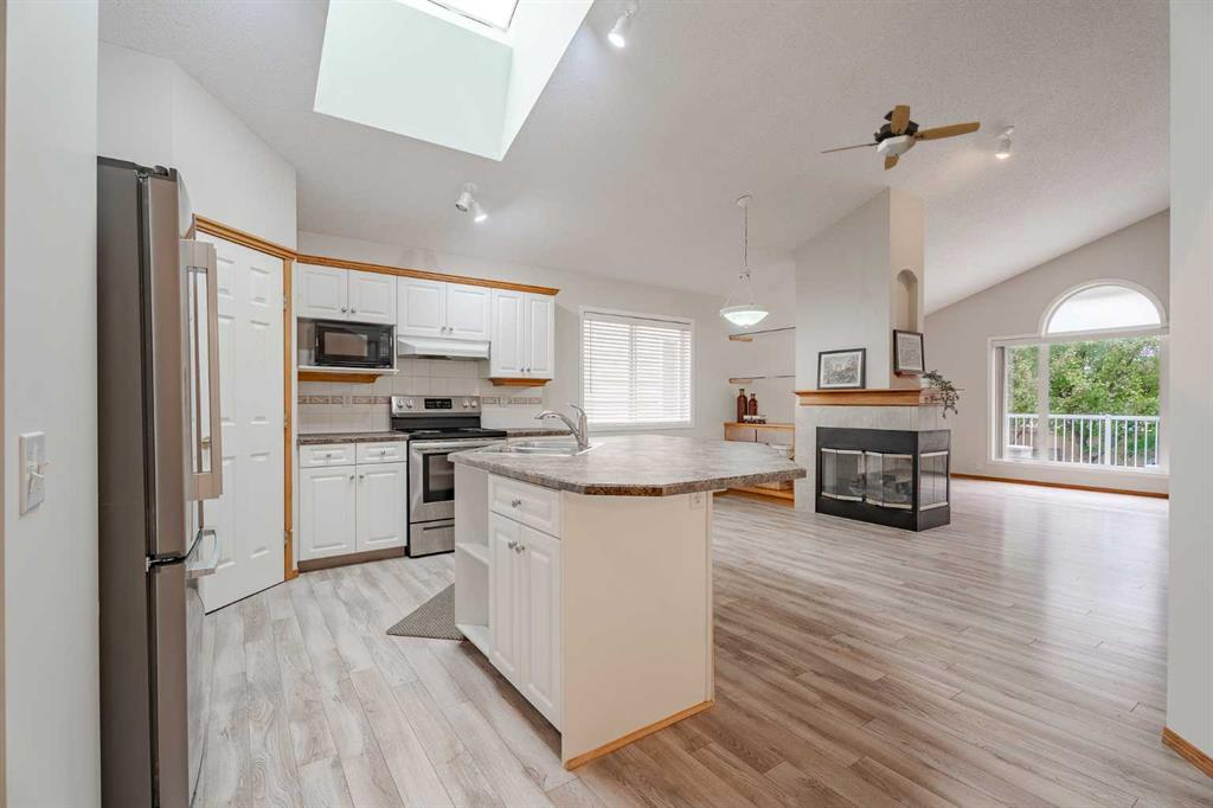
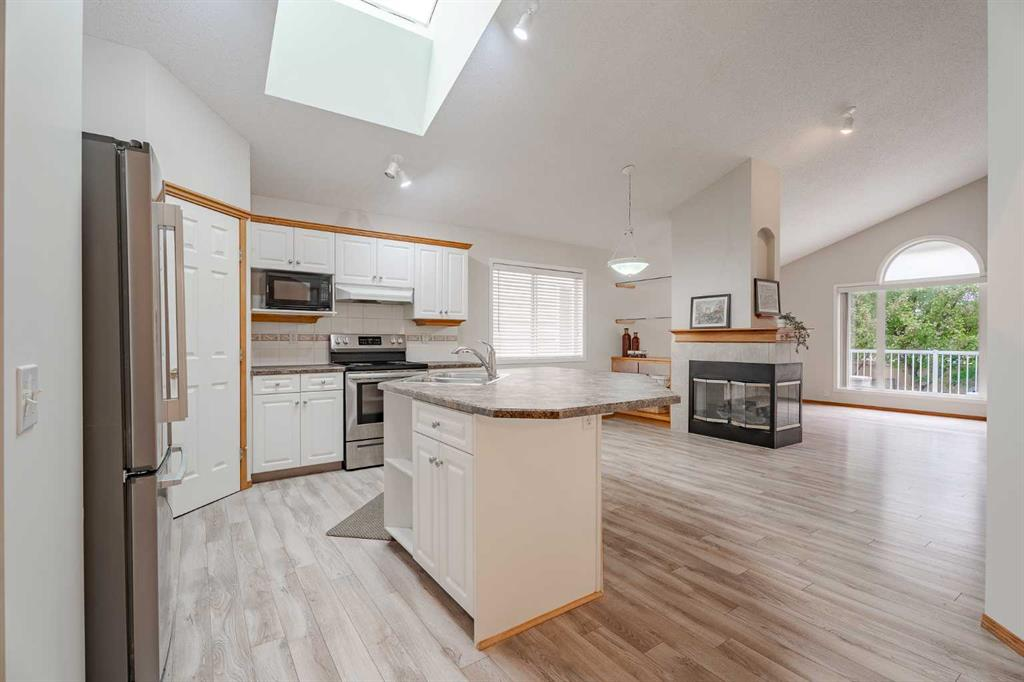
- ceiling fan [820,103,981,172]
